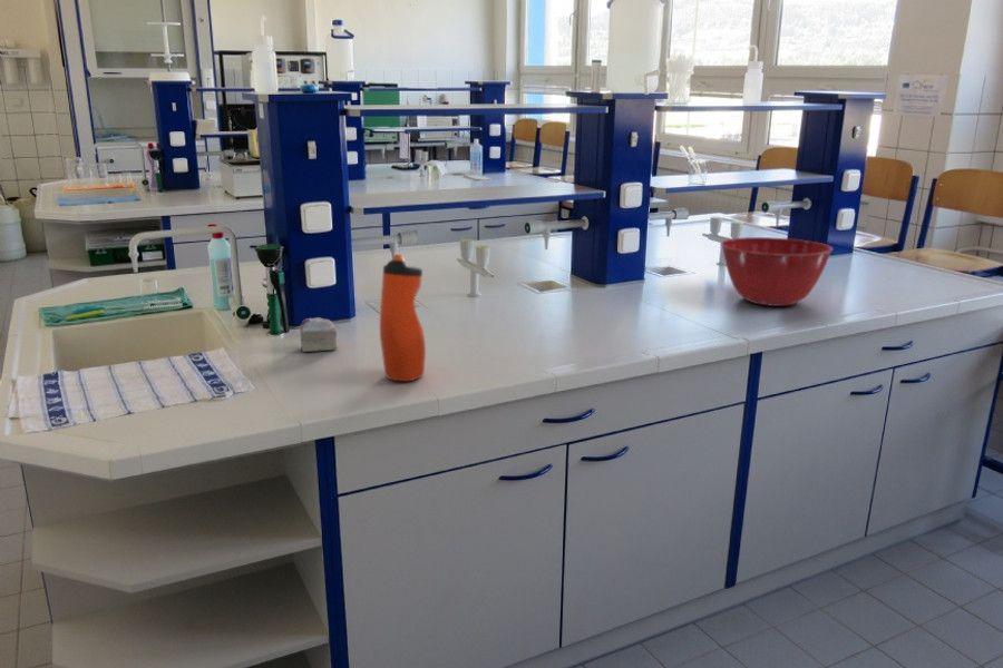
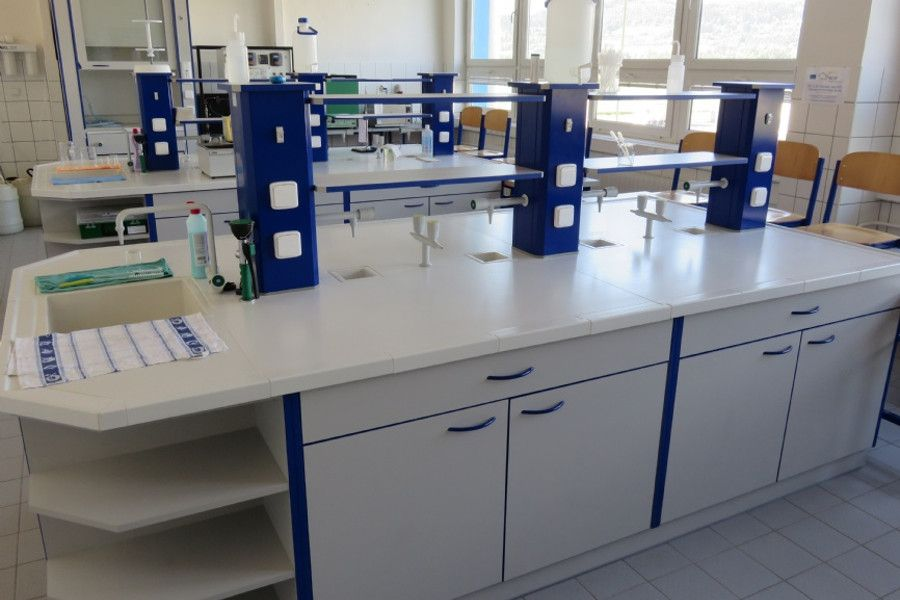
- mixing bowl [720,236,834,307]
- water bottle [379,253,427,382]
- cake slice [299,316,339,353]
